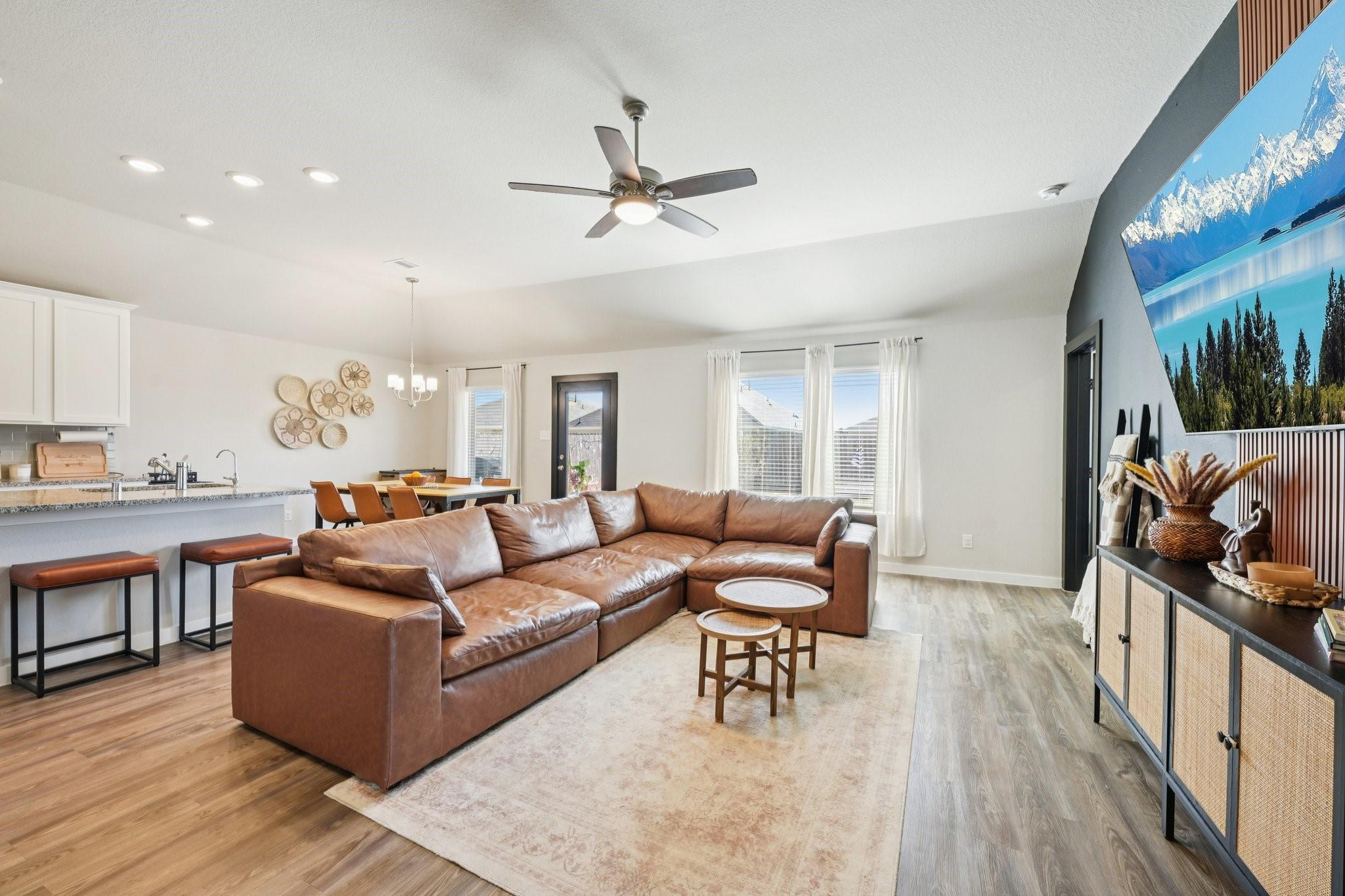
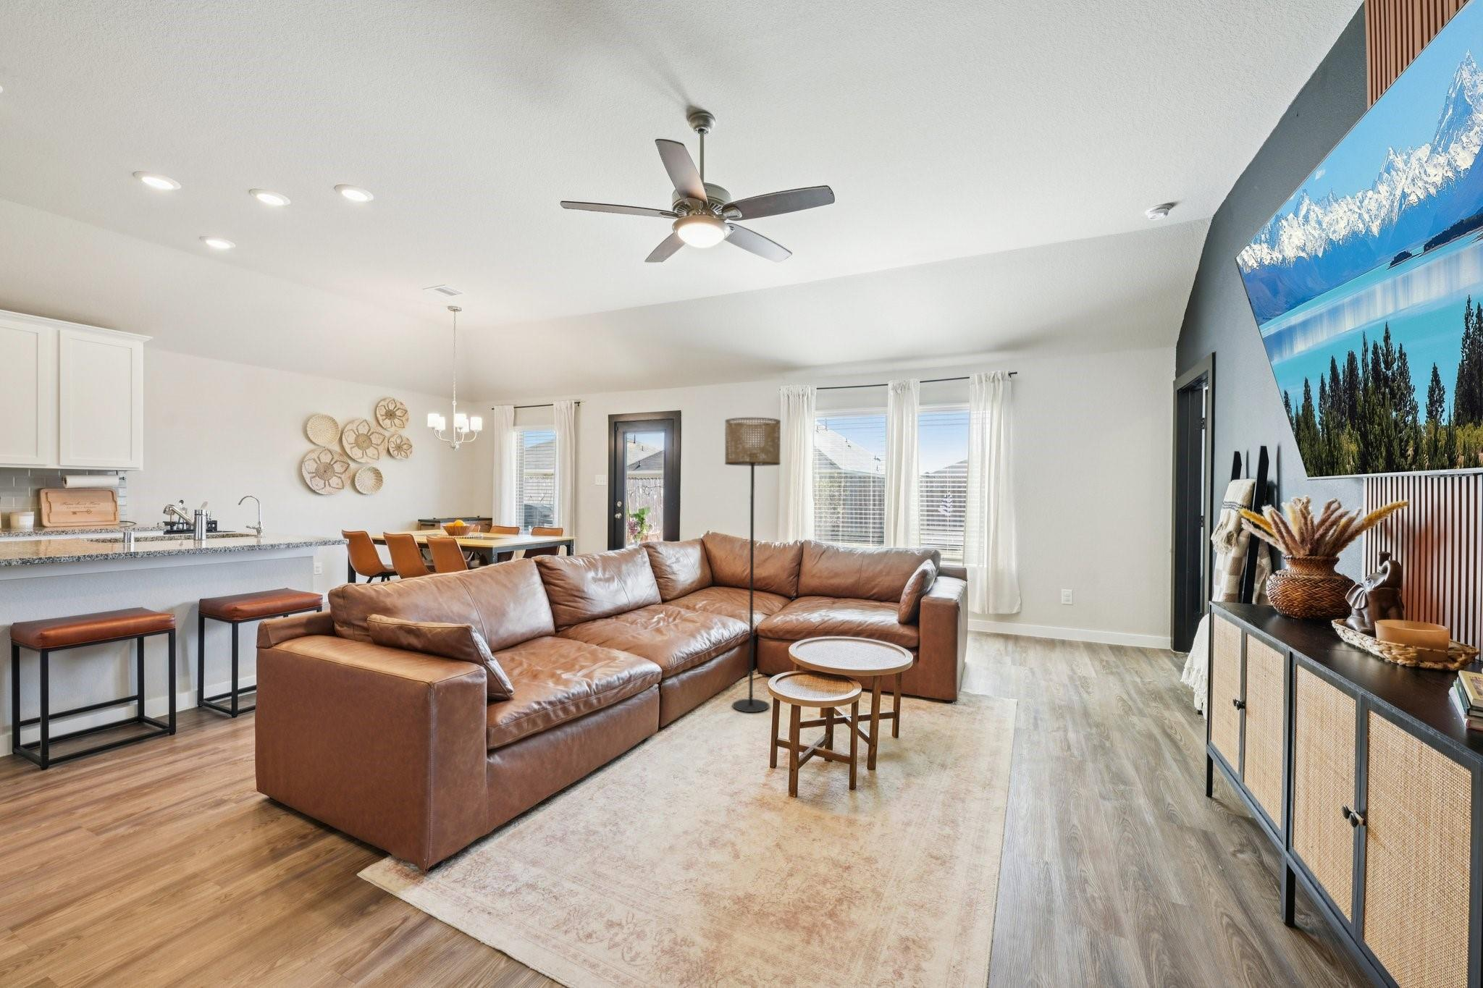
+ floor lamp [724,417,782,713]
